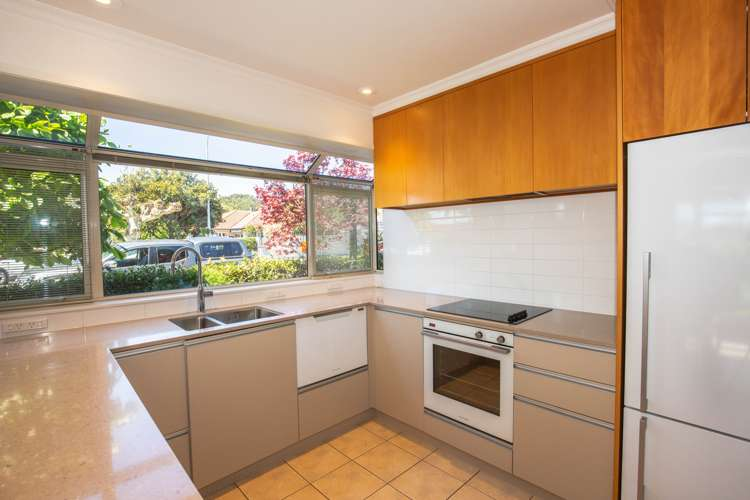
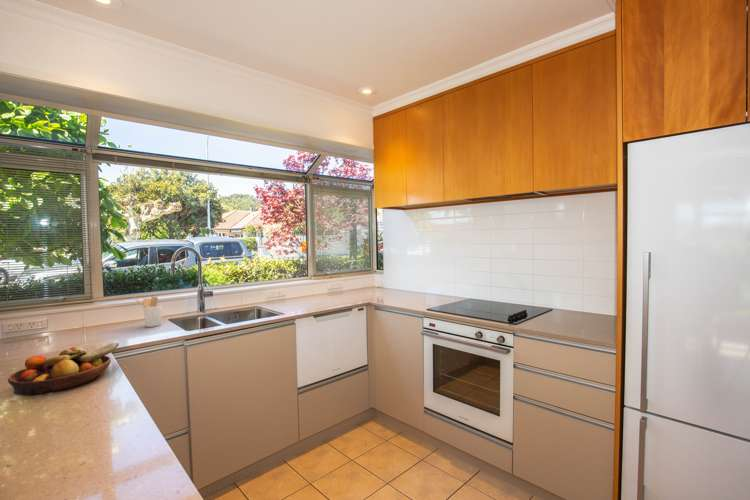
+ utensil holder [133,295,163,328]
+ fruit bowl [7,342,120,396]
